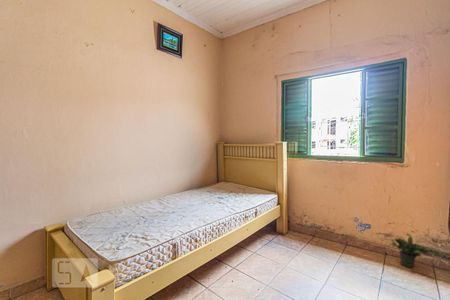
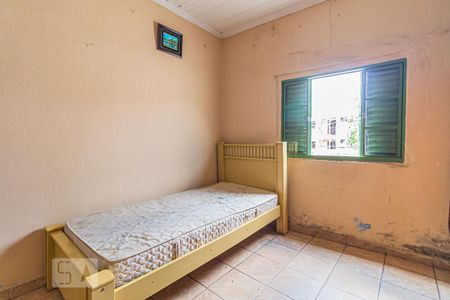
- potted plant [389,232,441,269]
